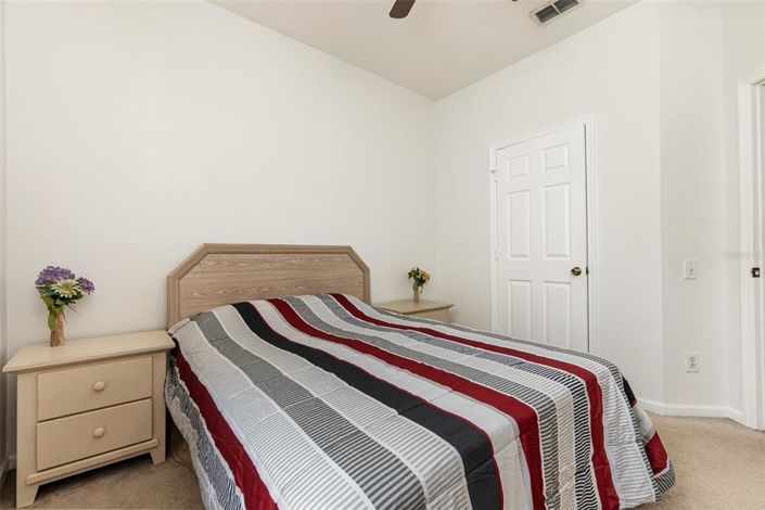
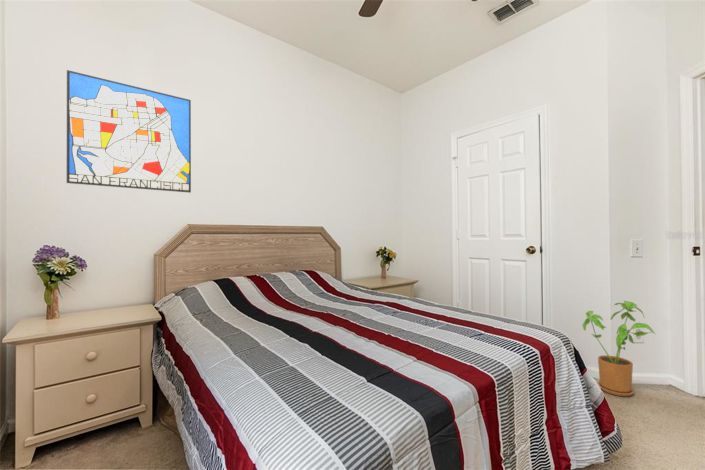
+ wall art [66,69,192,194]
+ house plant [581,300,656,397]
